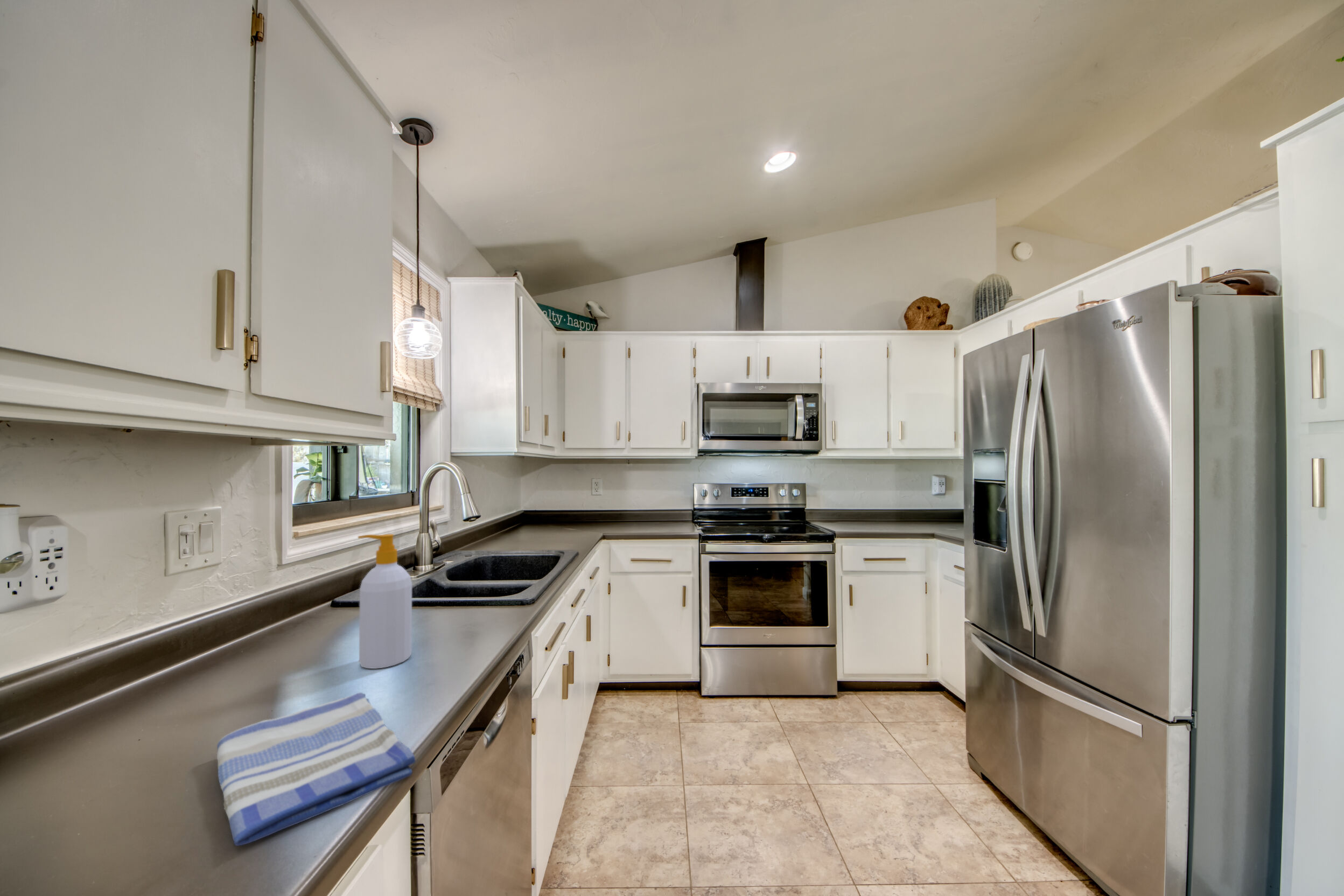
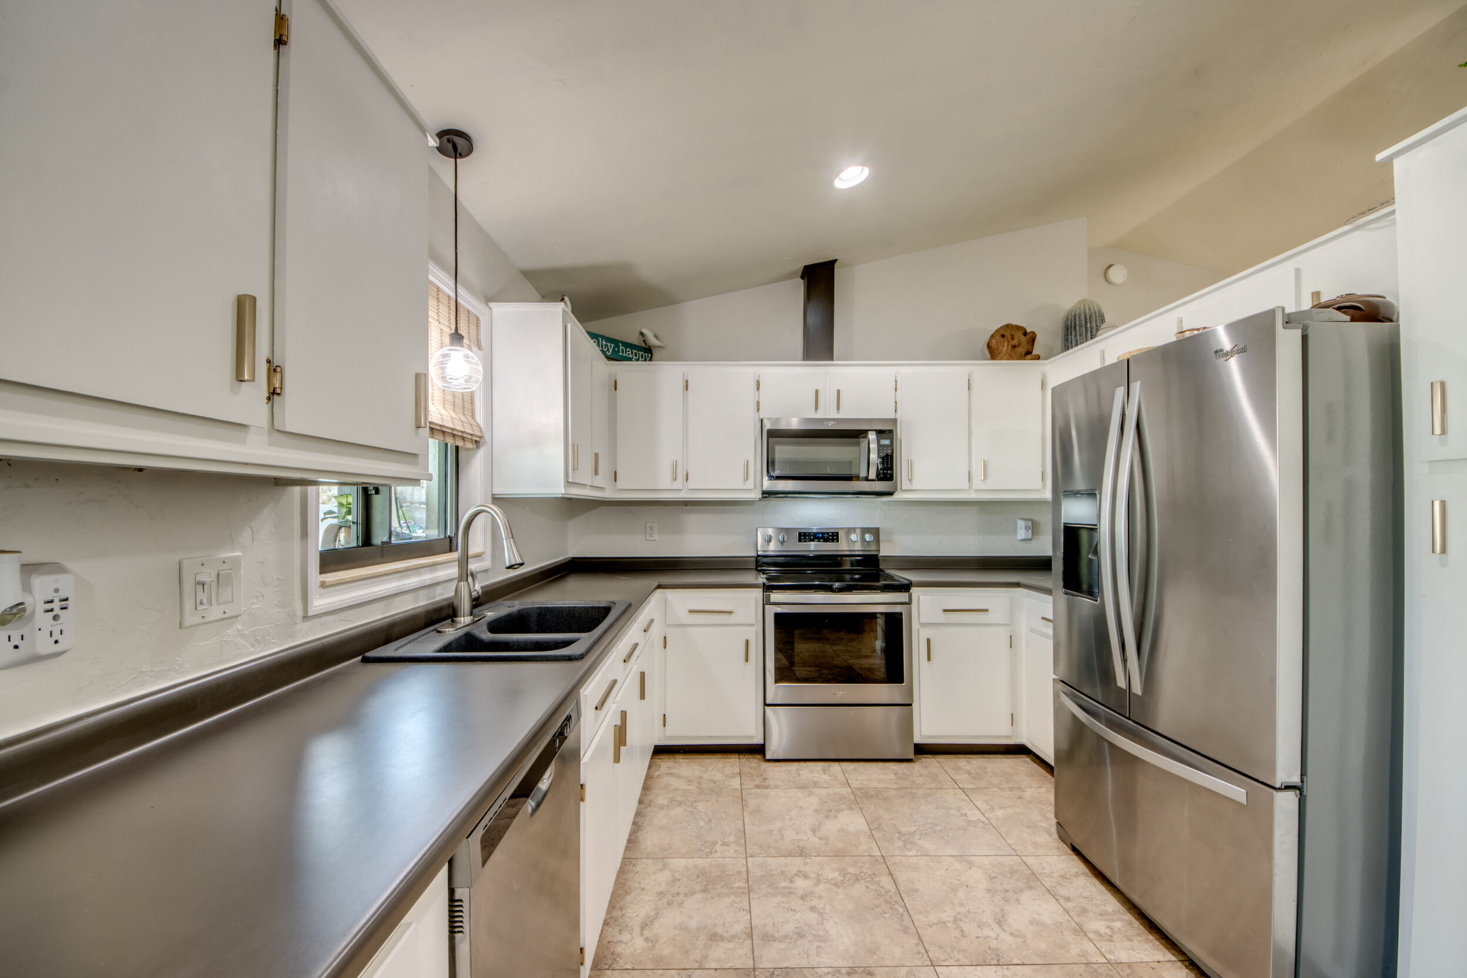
- dish towel [216,692,416,846]
- soap bottle [358,534,412,669]
